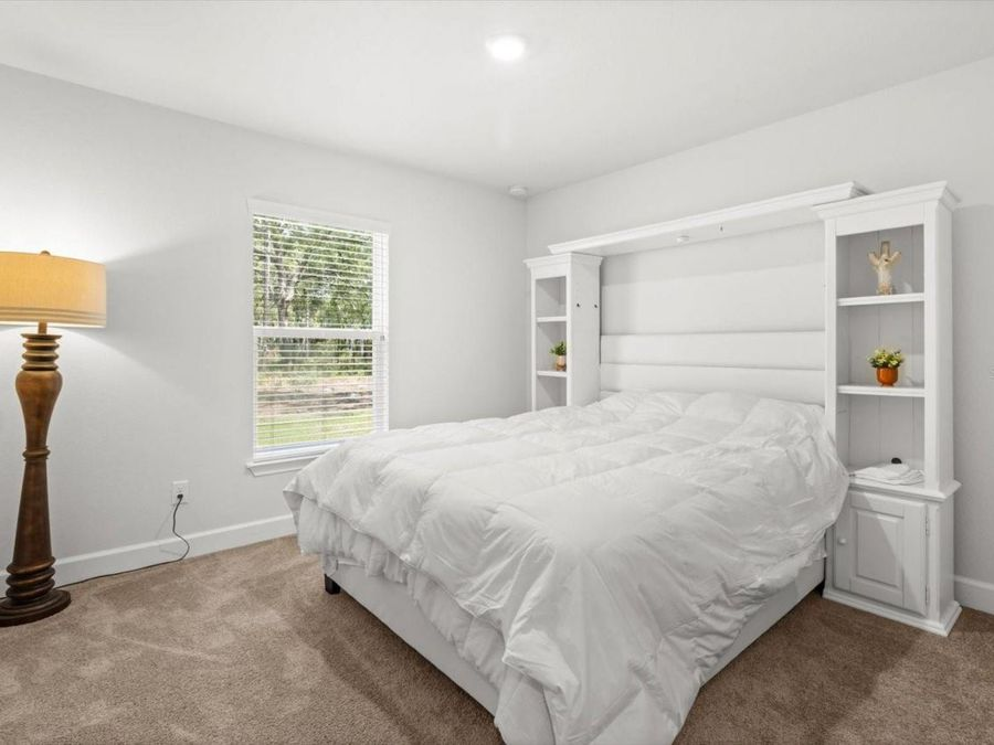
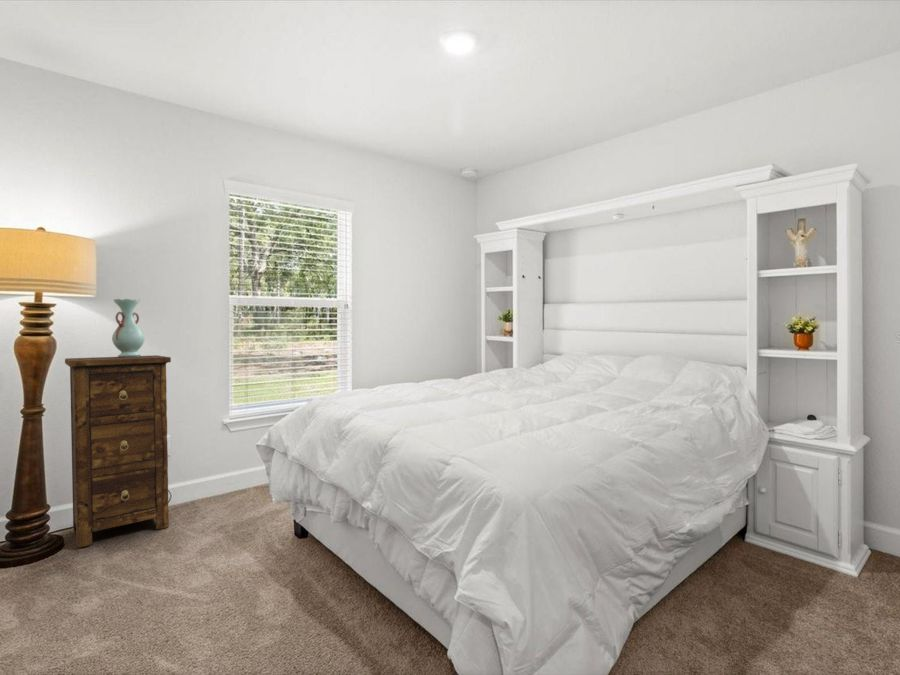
+ decorative vase [111,298,145,357]
+ cabinet [64,354,172,549]
